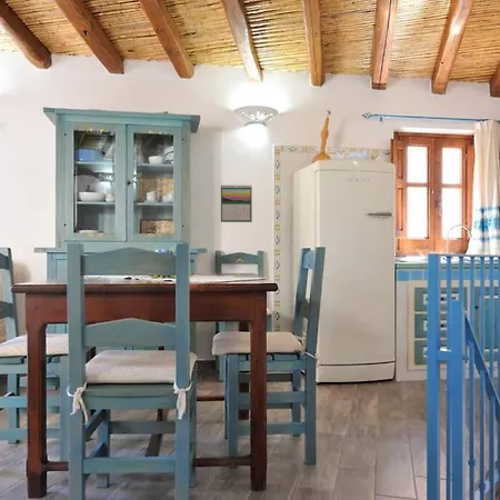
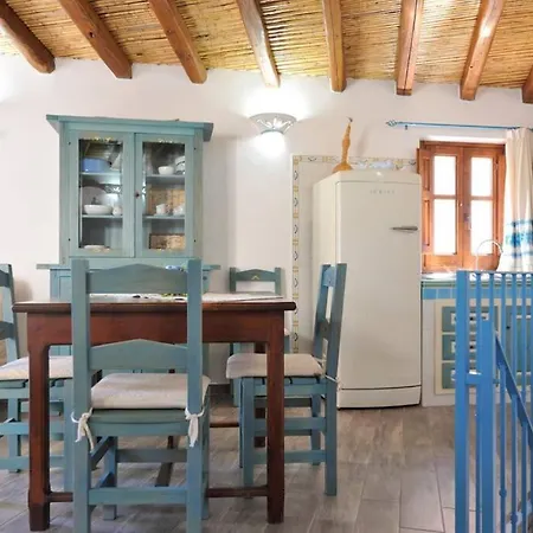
- calendar [220,183,253,223]
